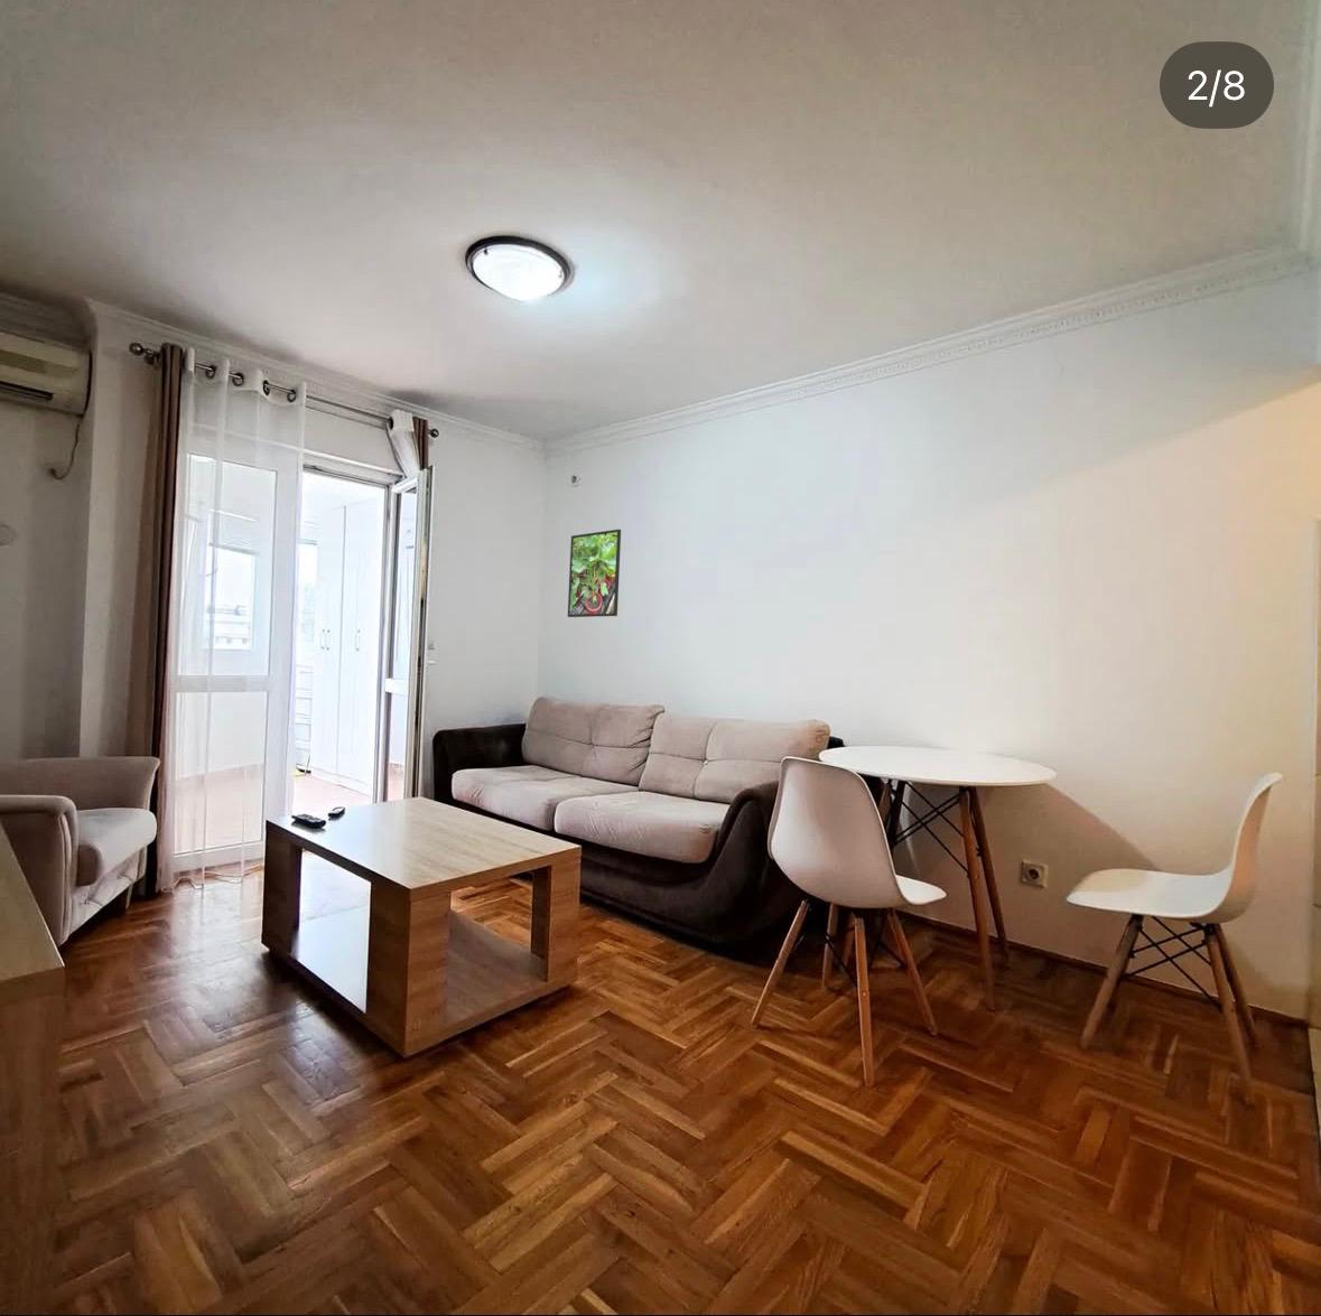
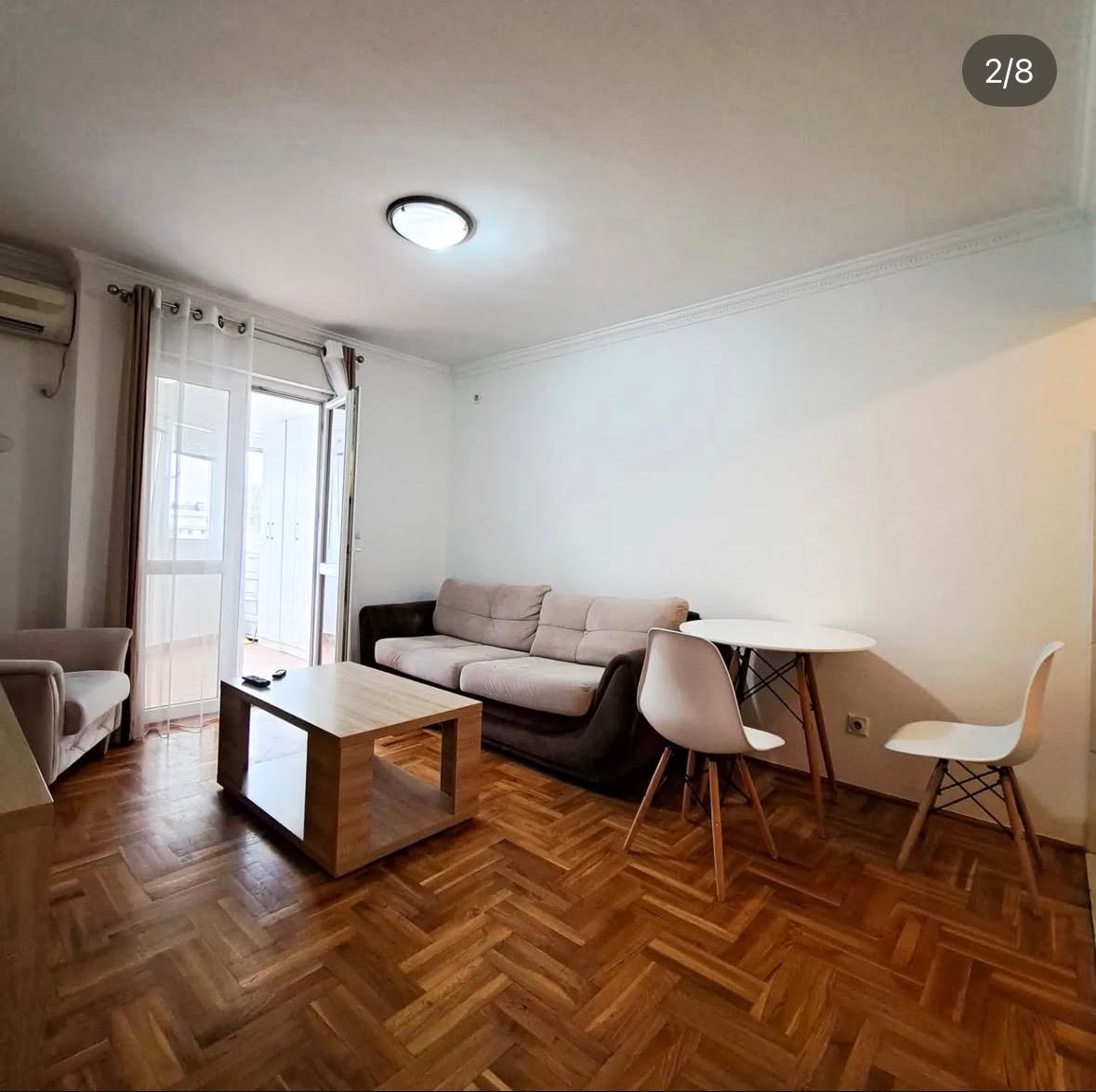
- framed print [566,529,622,618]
